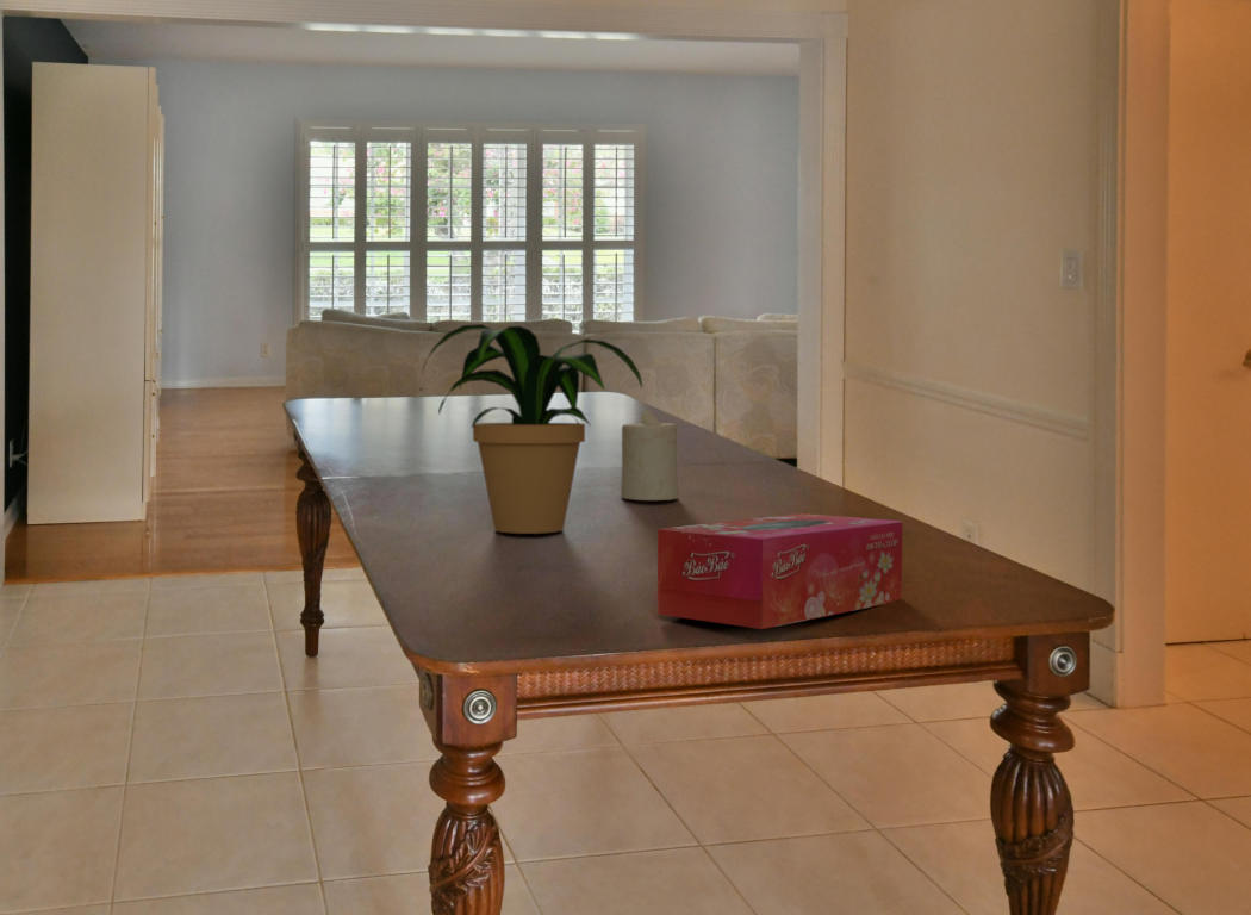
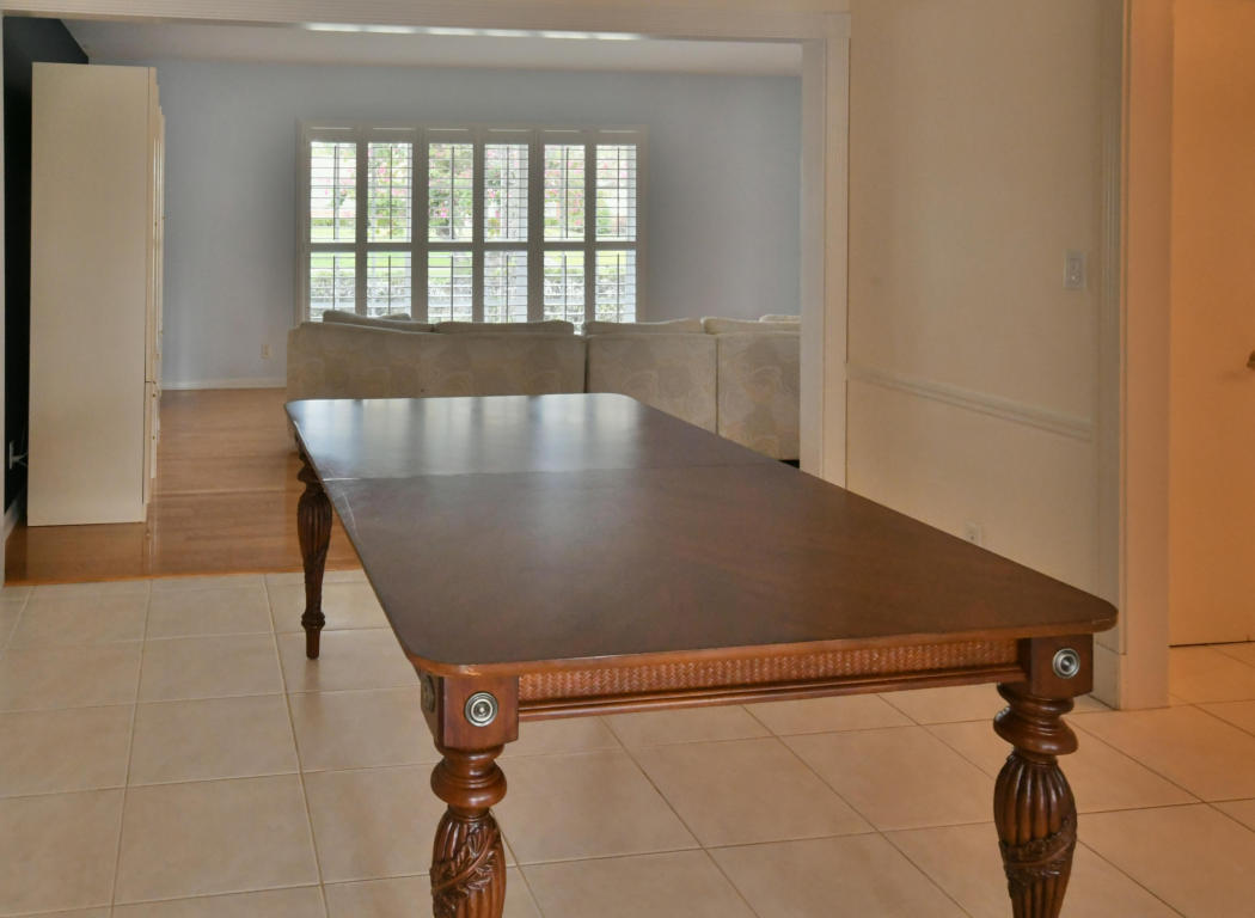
- tissue box [656,512,903,630]
- candle [620,409,679,502]
- potted plant [421,323,643,535]
